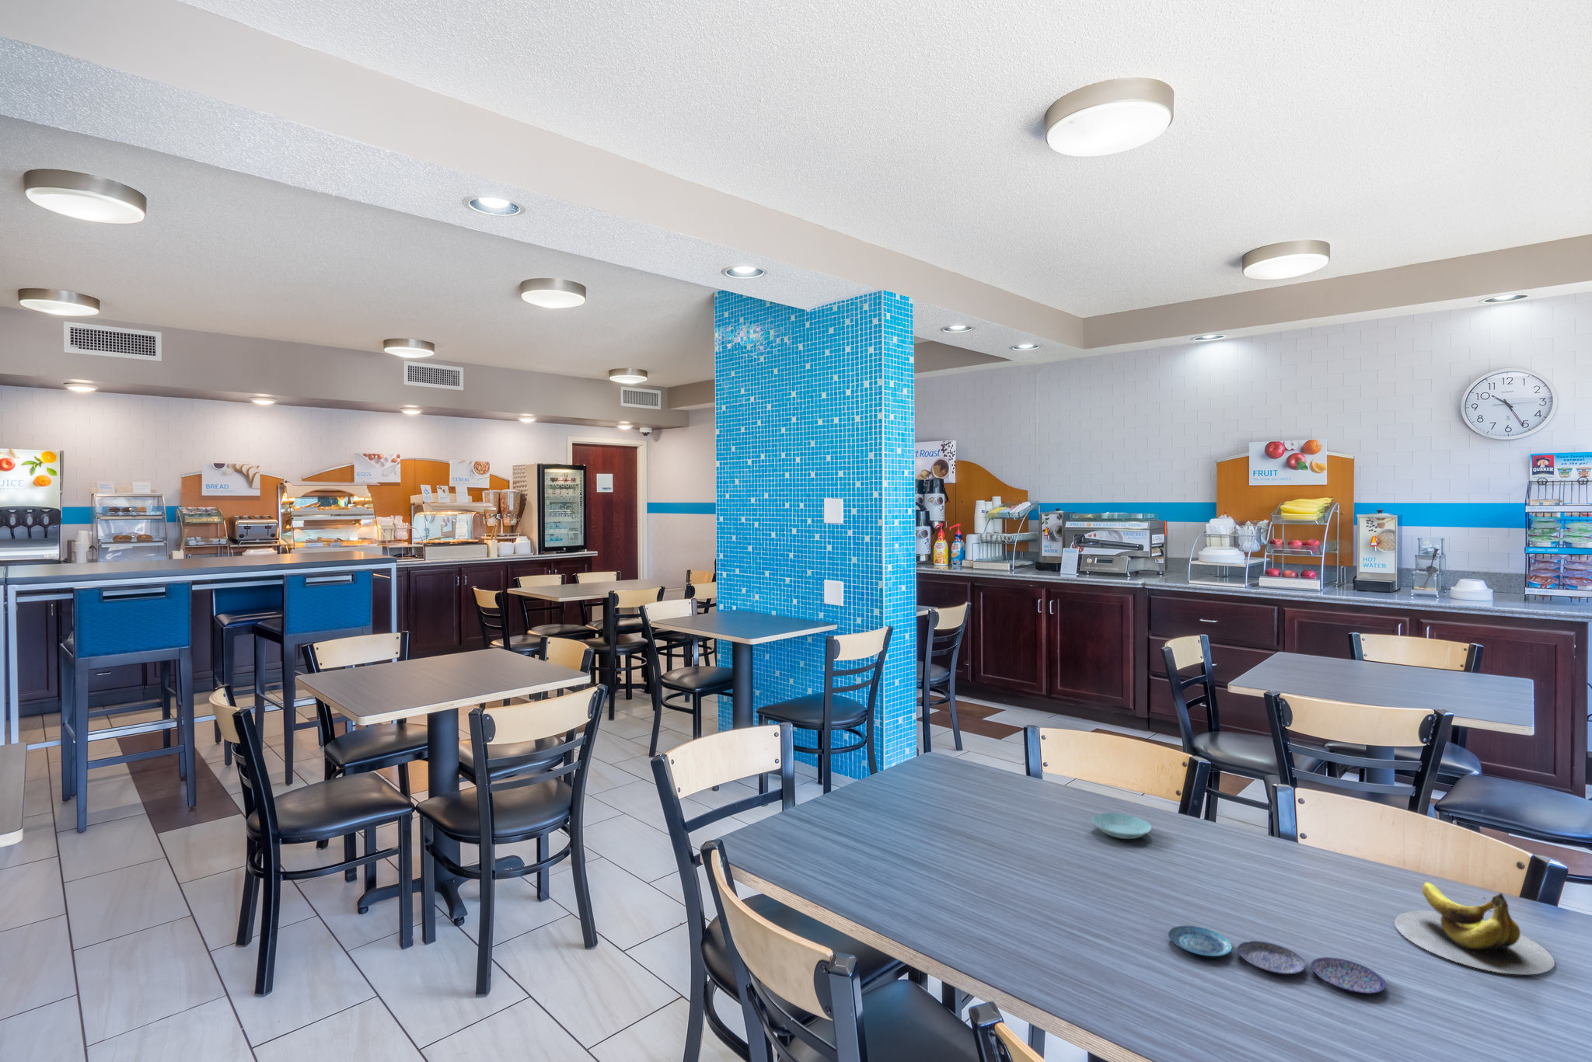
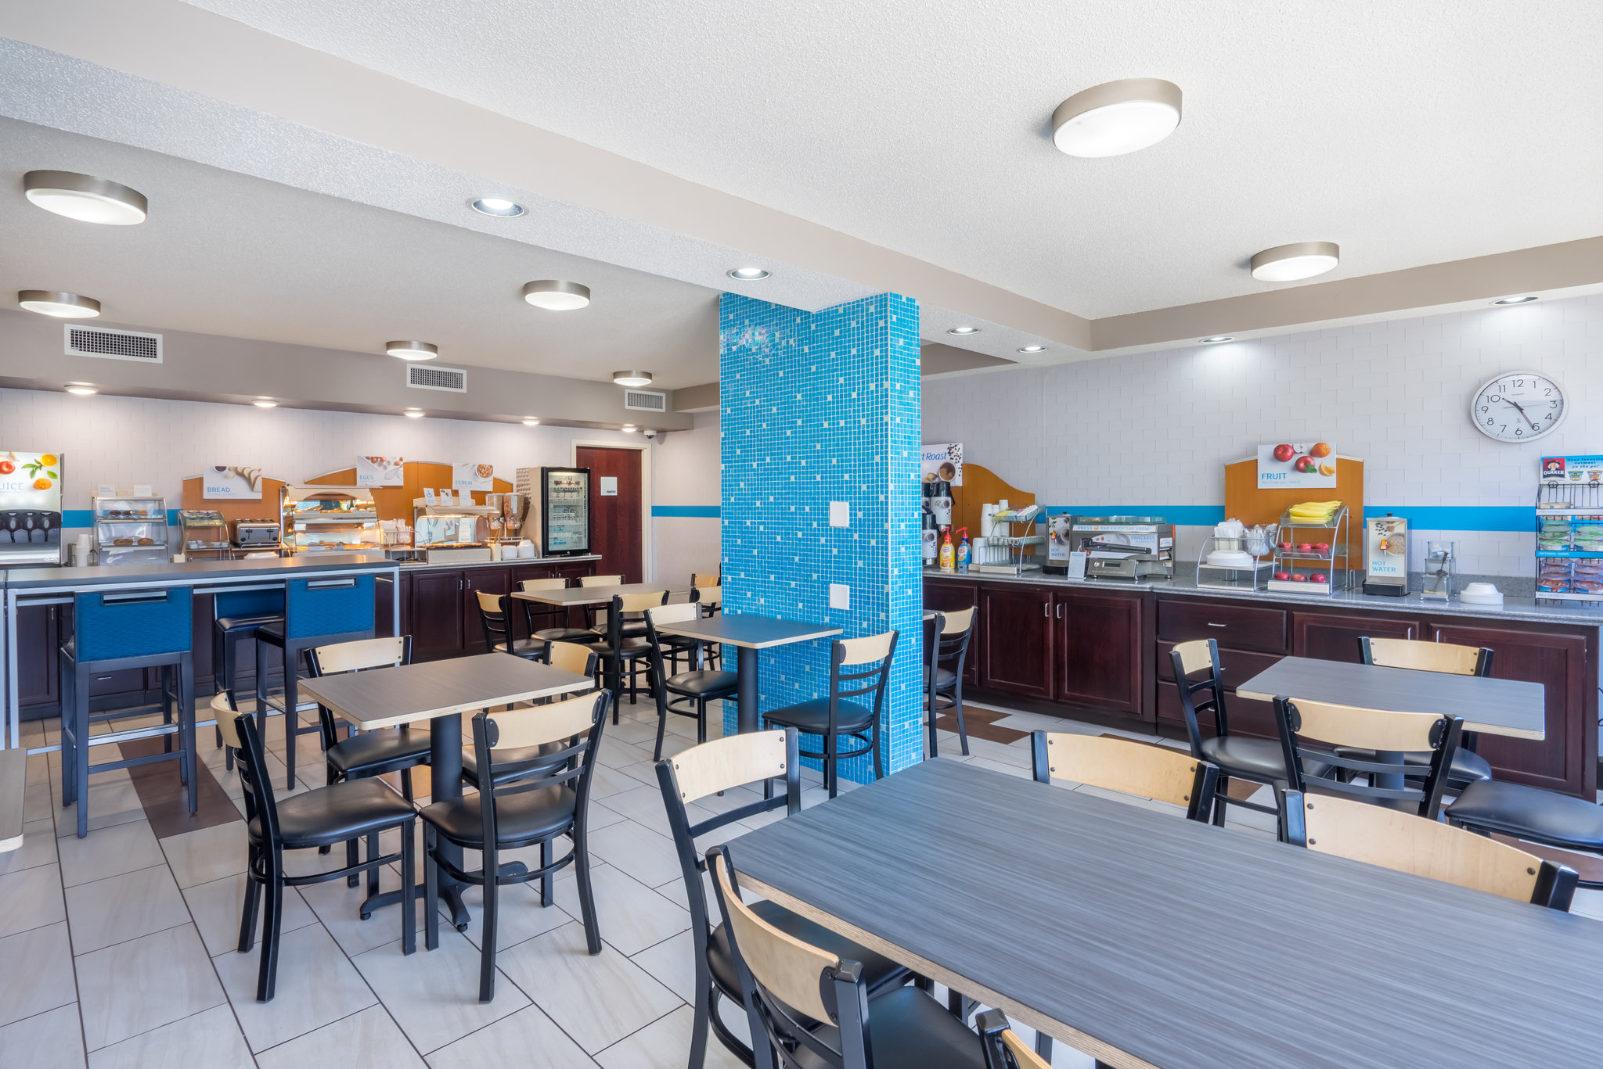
- plate [1168,926,1387,994]
- banana [1394,881,1555,975]
- saucer [1092,812,1152,840]
